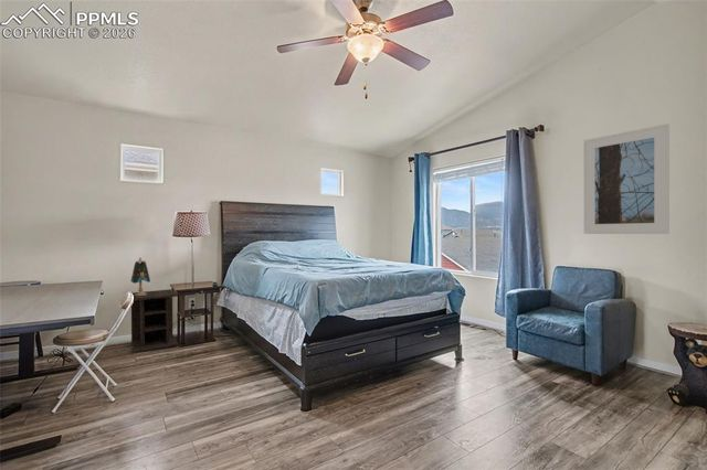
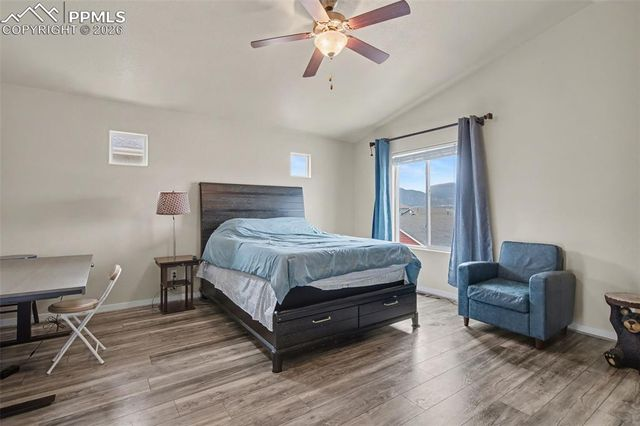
- table lamp [130,257,151,296]
- nightstand [130,288,179,354]
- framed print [583,122,671,235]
